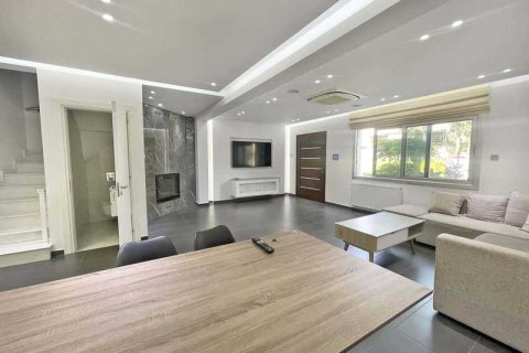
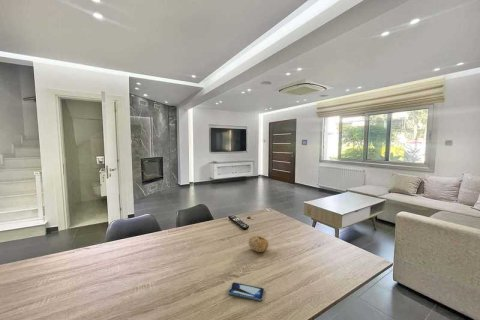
+ fruit [248,234,269,253]
+ smartphone [227,281,265,302]
